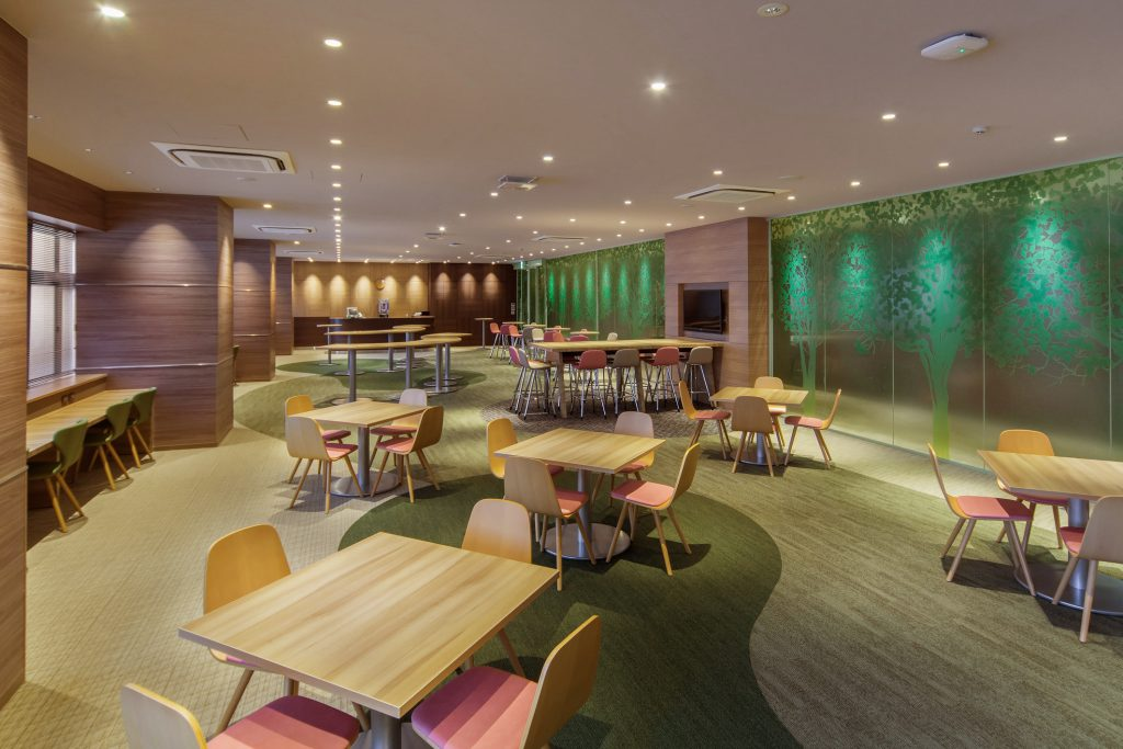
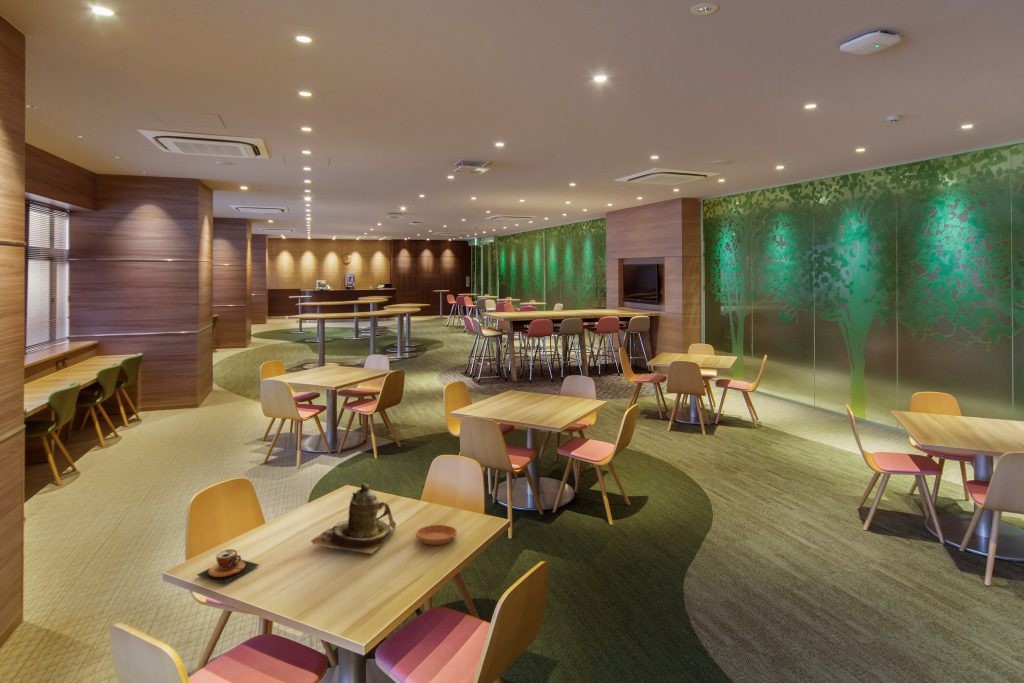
+ saucer [415,524,458,546]
+ teapot [310,483,397,555]
+ teacup [196,548,261,584]
